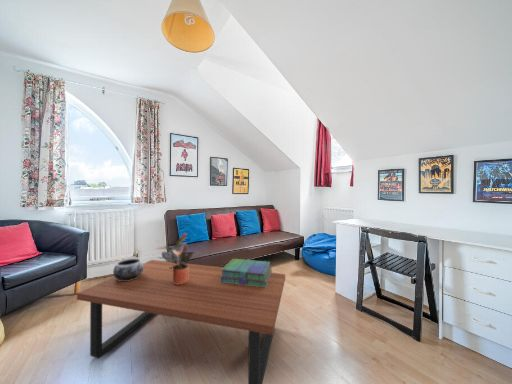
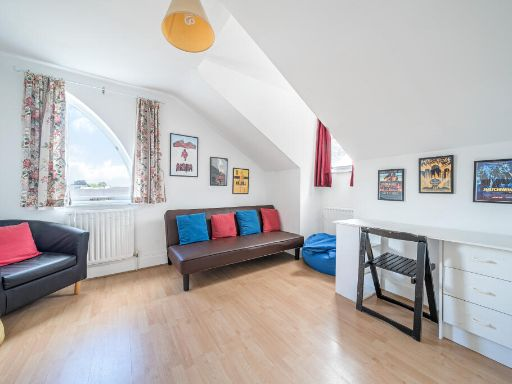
- potted plant [155,232,196,285]
- stack of books [220,258,272,288]
- decorative bowl [112,258,144,281]
- coffee table [76,259,286,384]
